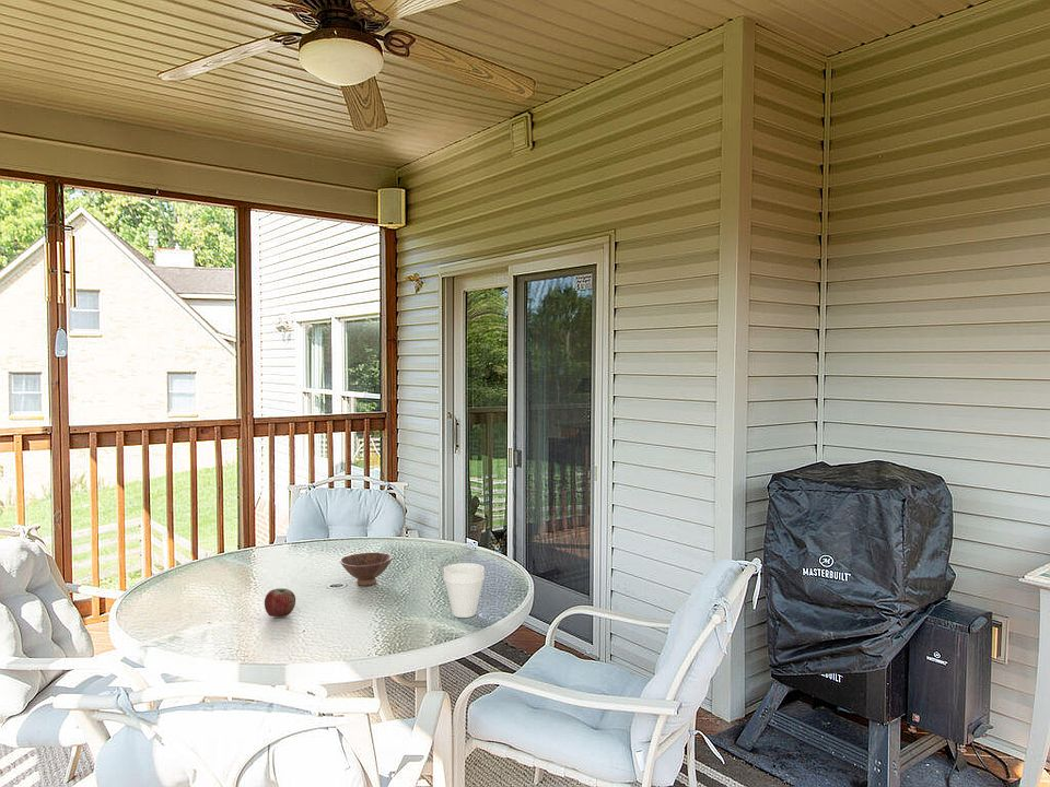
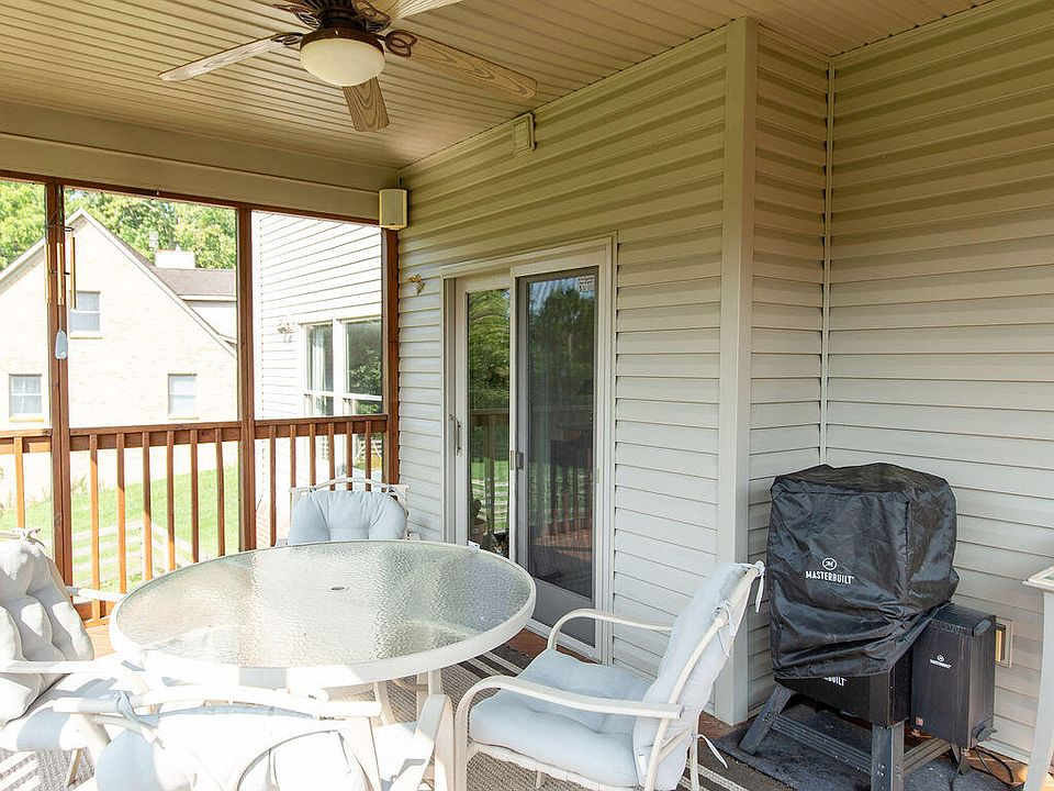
- cup [443,562,486,619]
- bowl [339,551,394,586]
- apple [264,587,296,618]
